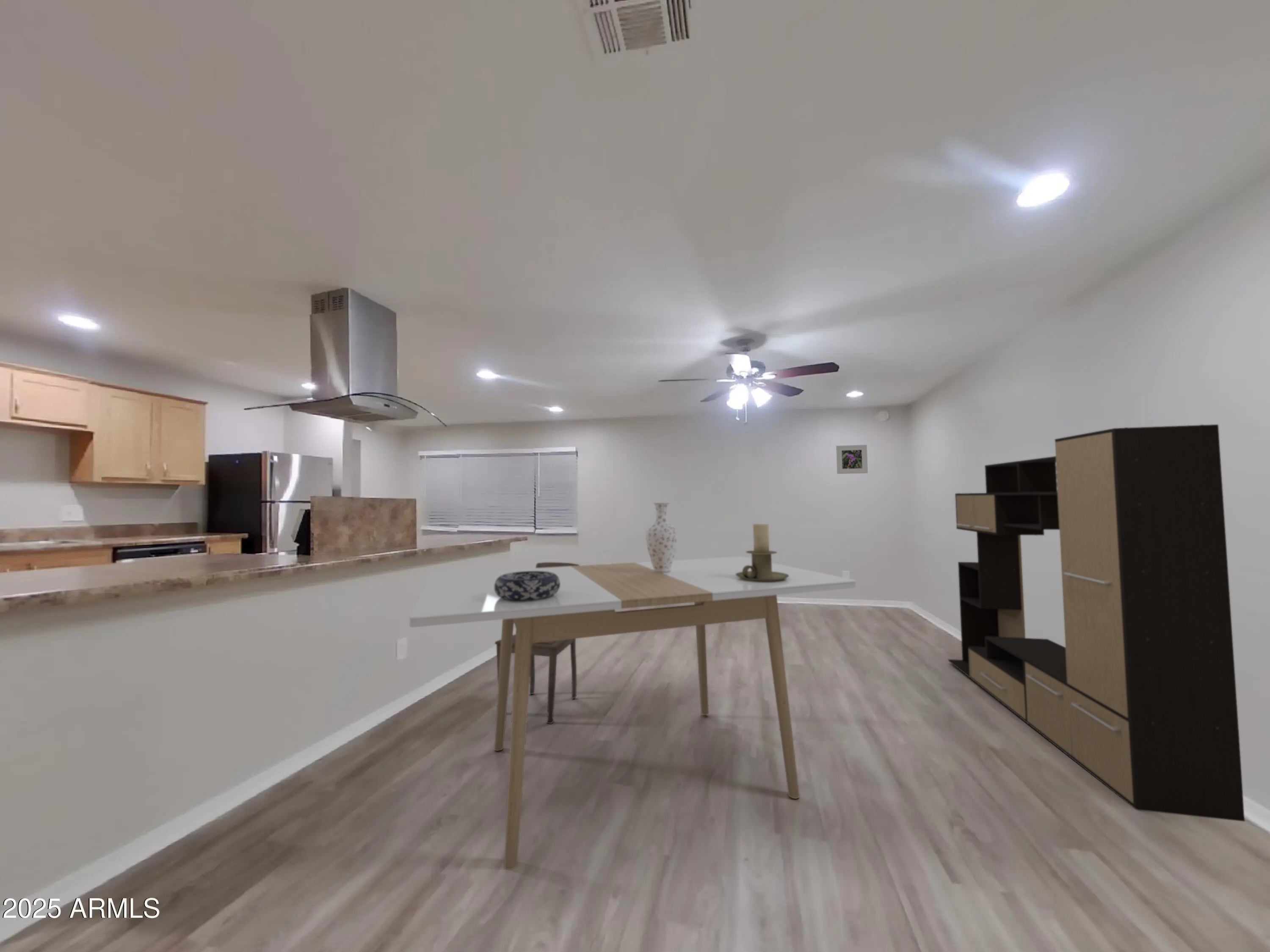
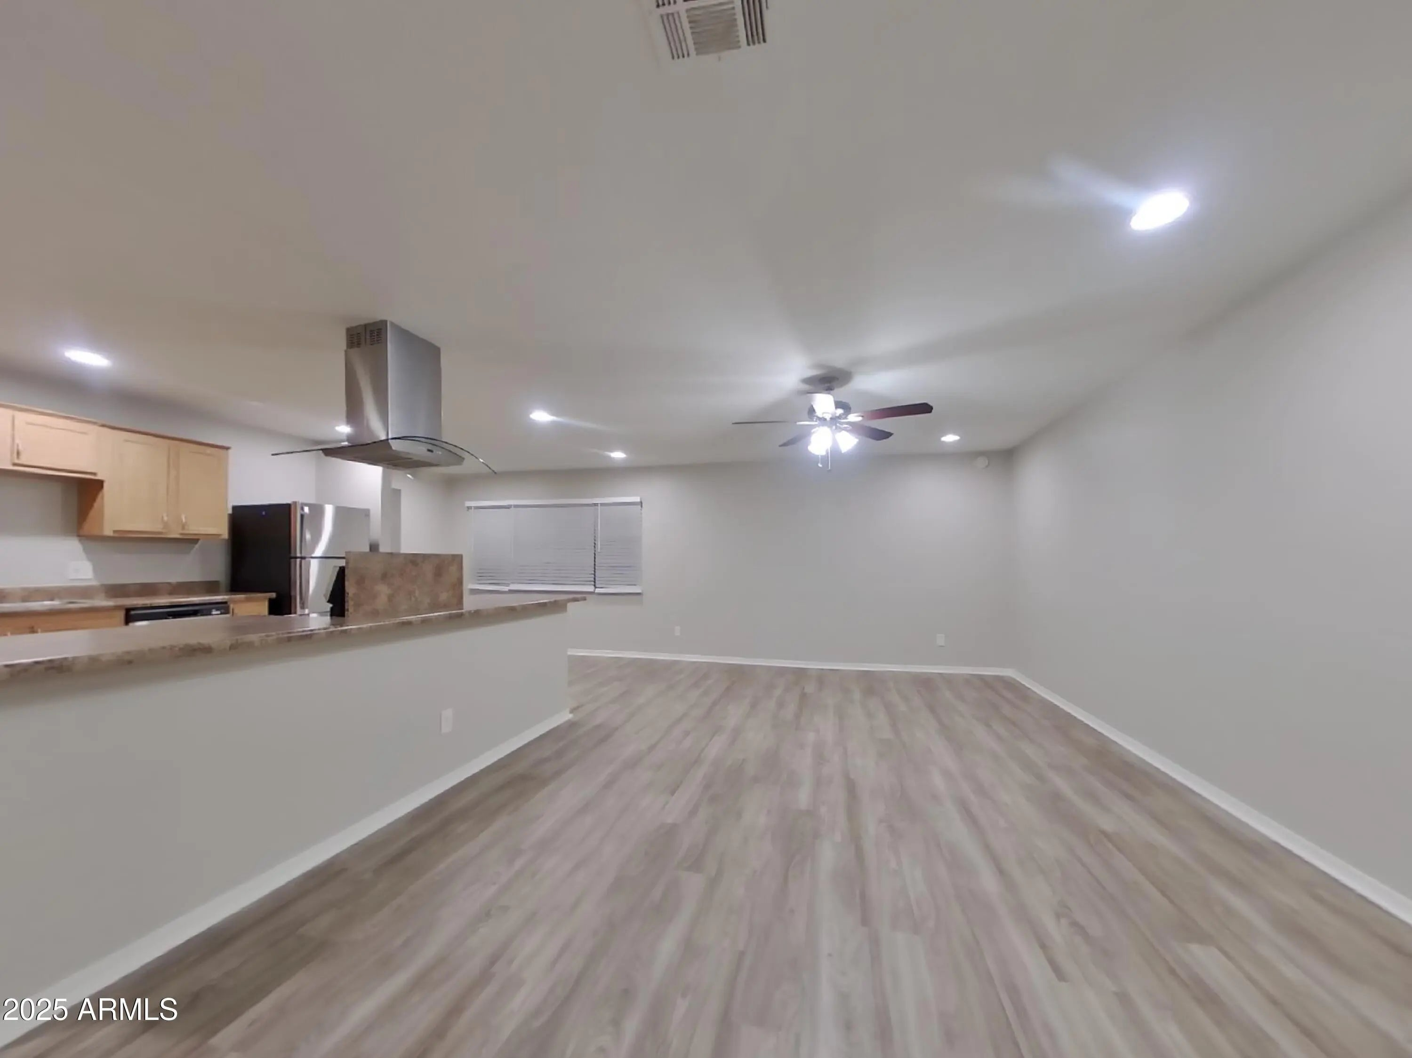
- media console [948,424,1245,822]
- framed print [836,444,868,474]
- decorative bowl [494,571,560,600]
- dining chair [494,562,580,724]
- candle holder [736,523,789,582]
- vase [646,502,678,573]
- dining table [409,556,856,870]
